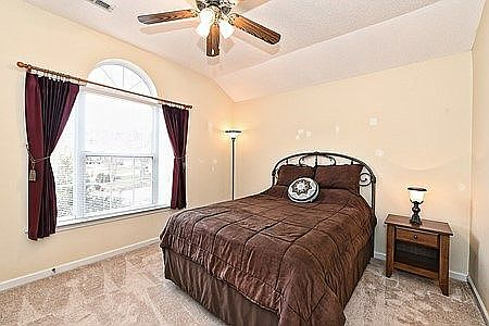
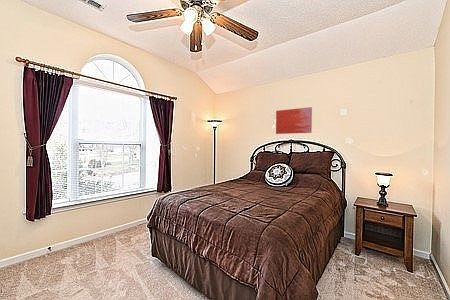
+ wall art [275,106,313,135]
